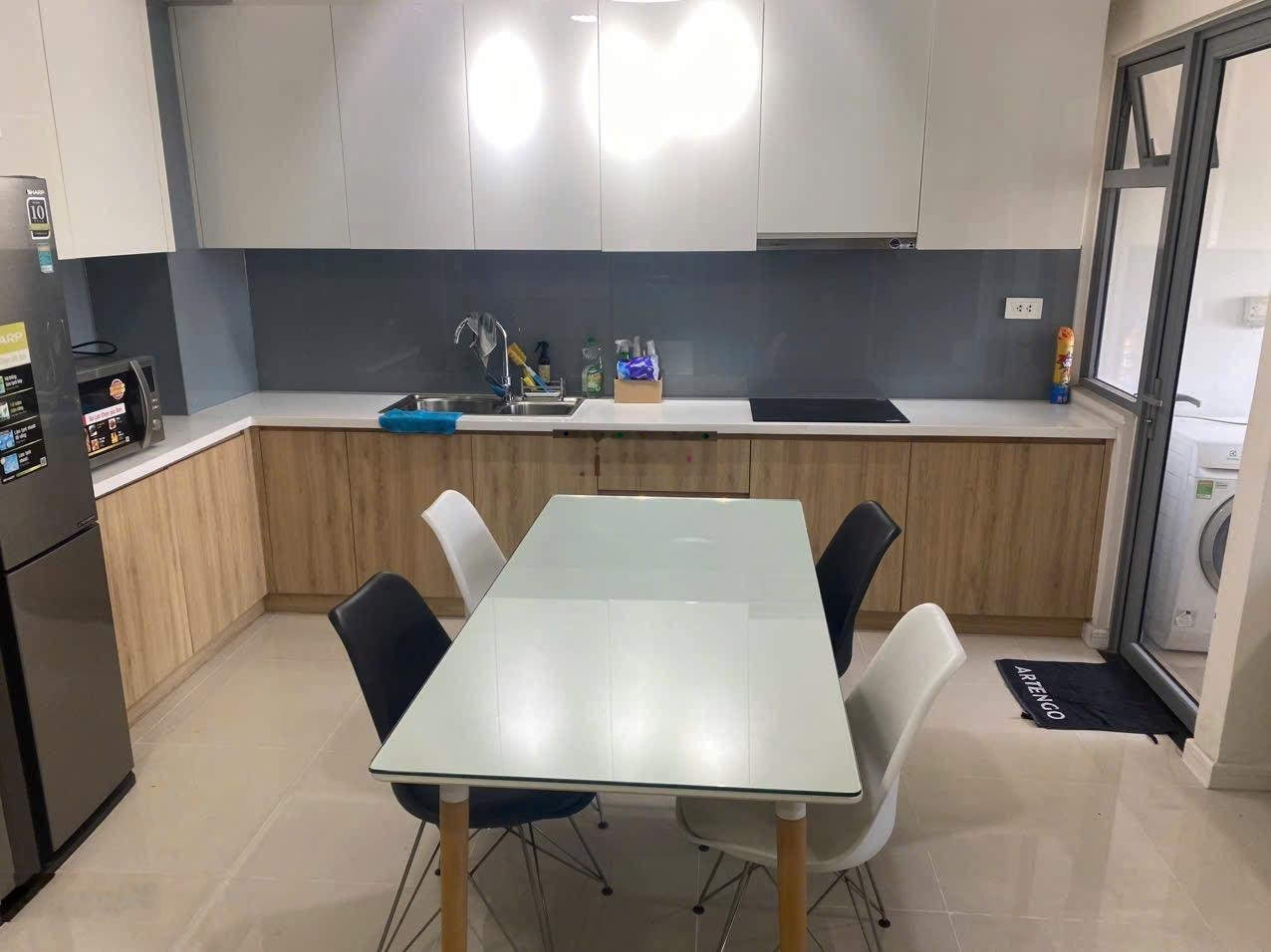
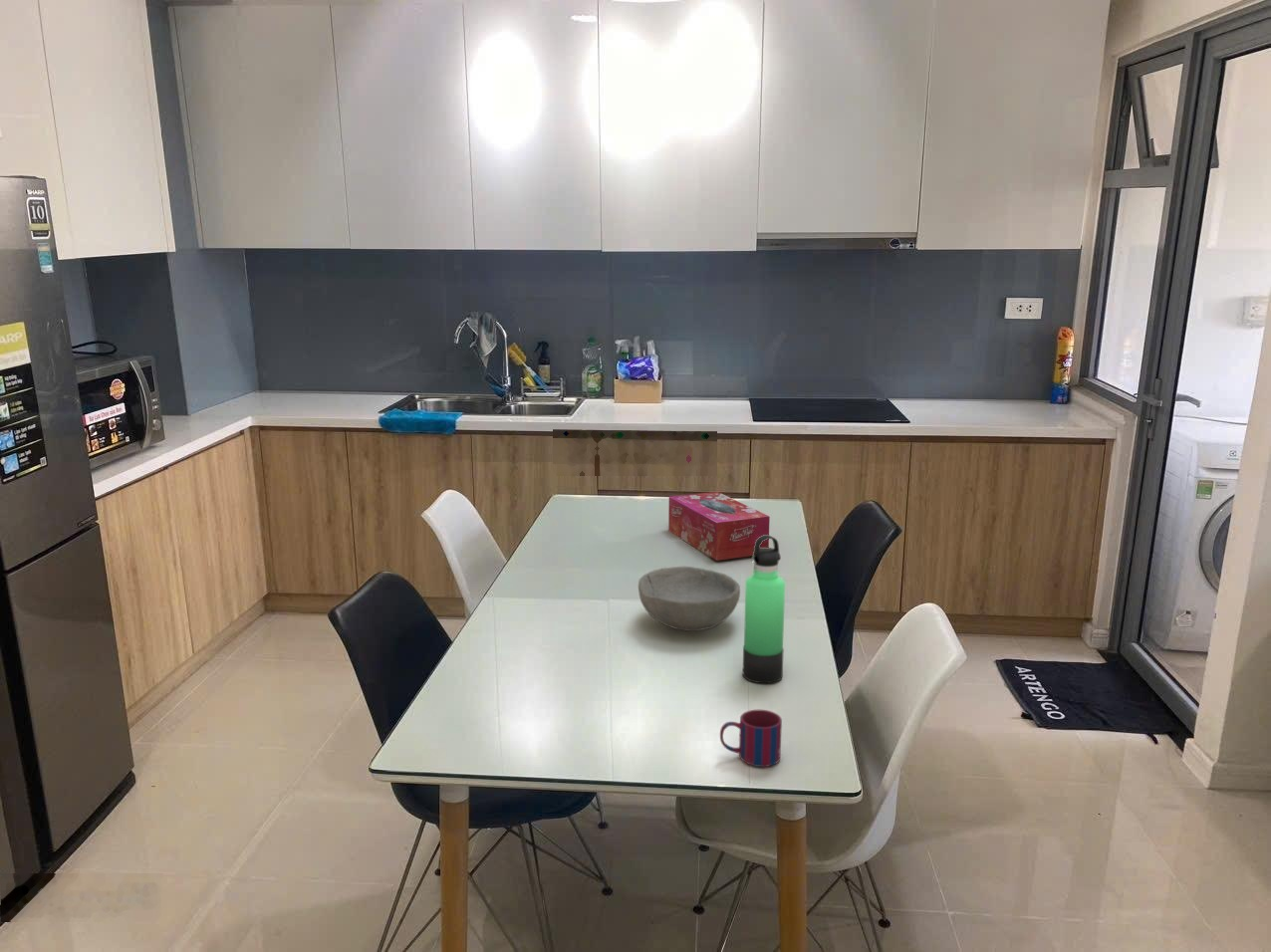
+ thermos bottle [742,535,786,684]
+ mug [719,709,783,768]
+ bowl [637,566,741,632]
+ tissue box [667,491,771,562]
